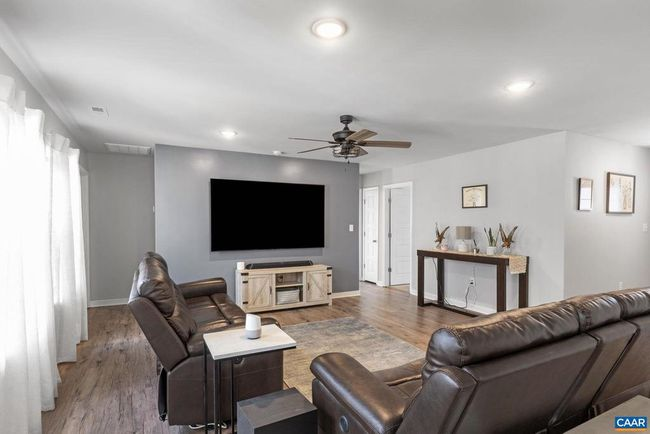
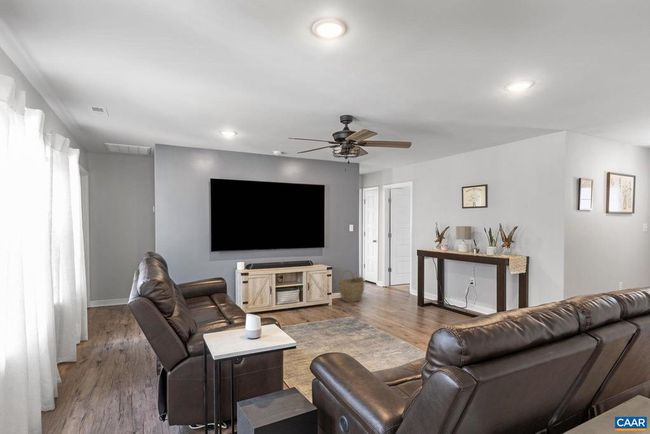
+ woven basket [337,269,365,303]
